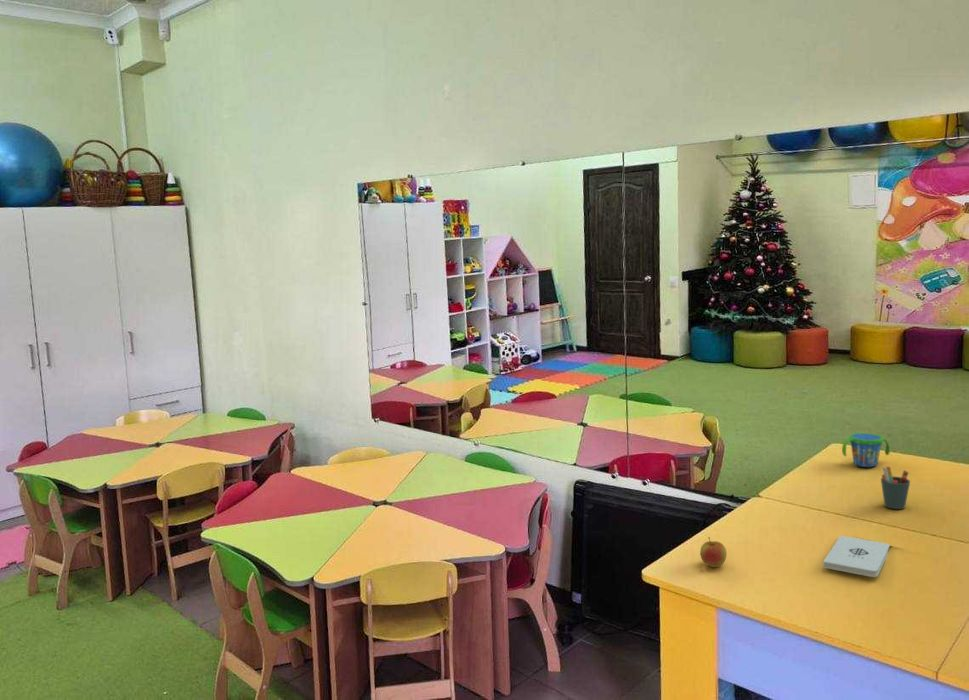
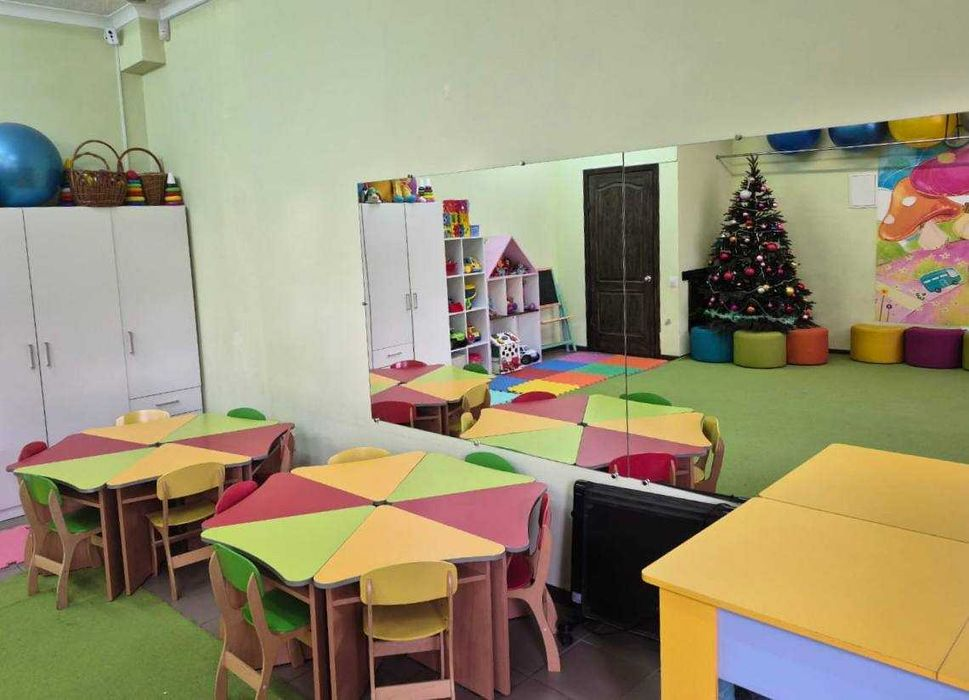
- apple [699,536,728,568]
- notepad [822,535,891,578]
- pen holder [880,466,911,510]
- snack cup [841,432,891,468]
